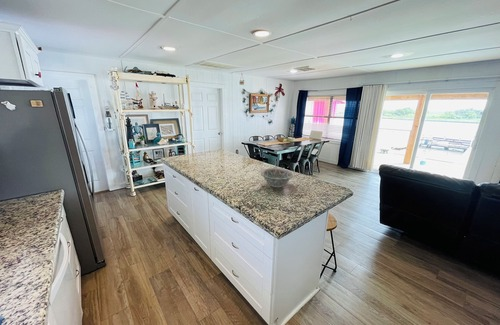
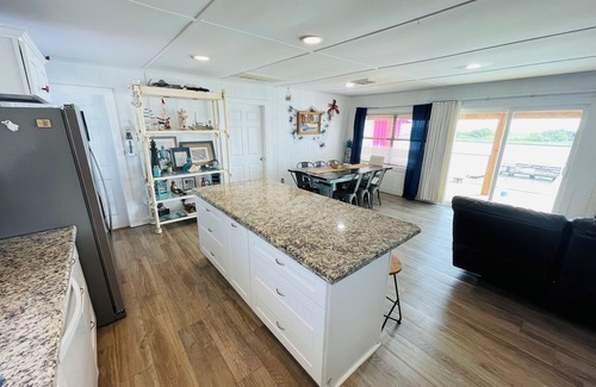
- decorative bowl [260,167,295,188]
